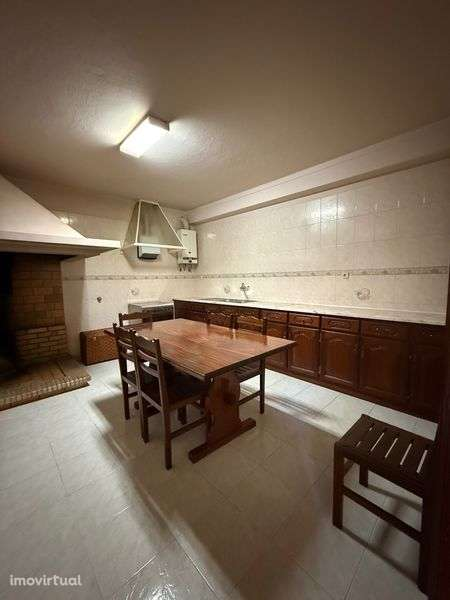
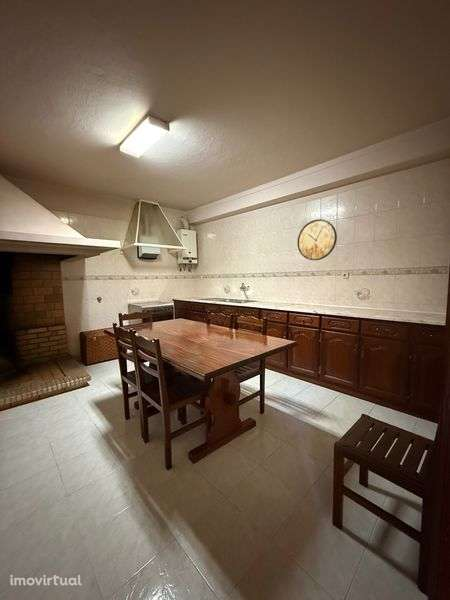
+ wall clock [296,218,338,261]
